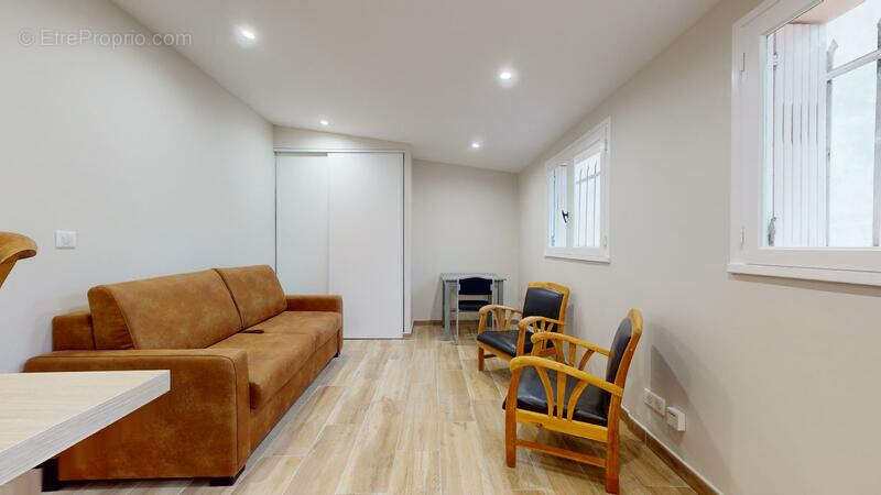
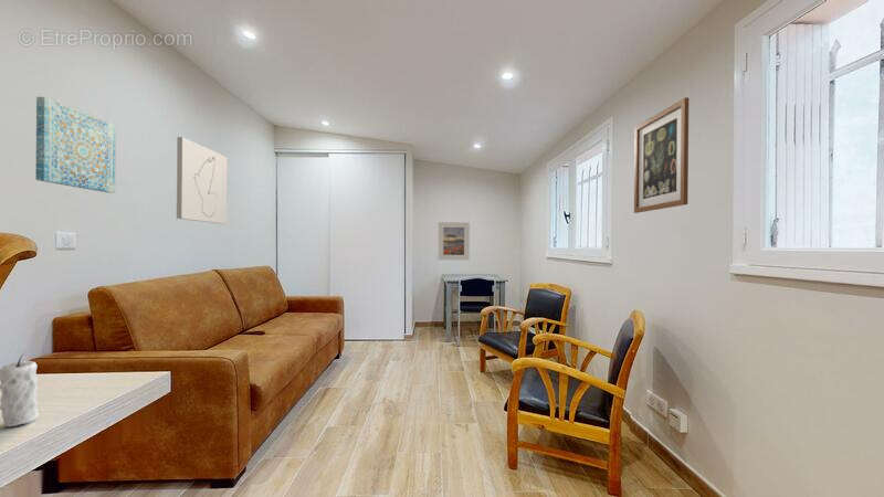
+ wall art [176,136,228,225]
+ candle [0,351,40,427]
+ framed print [438,221,471,261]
+ wall art [633,96,690,214]
+ wall art [34,96,117,194]
